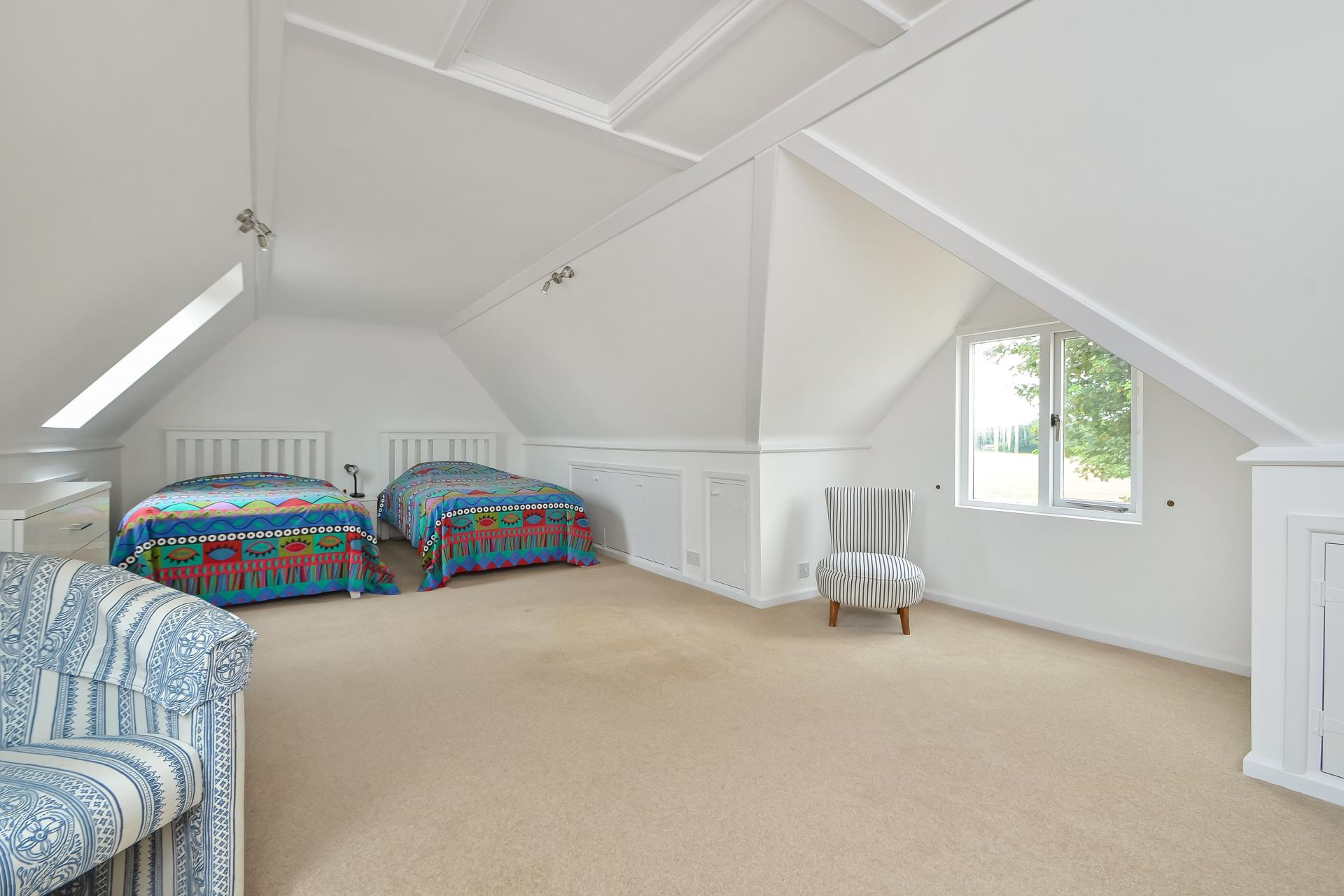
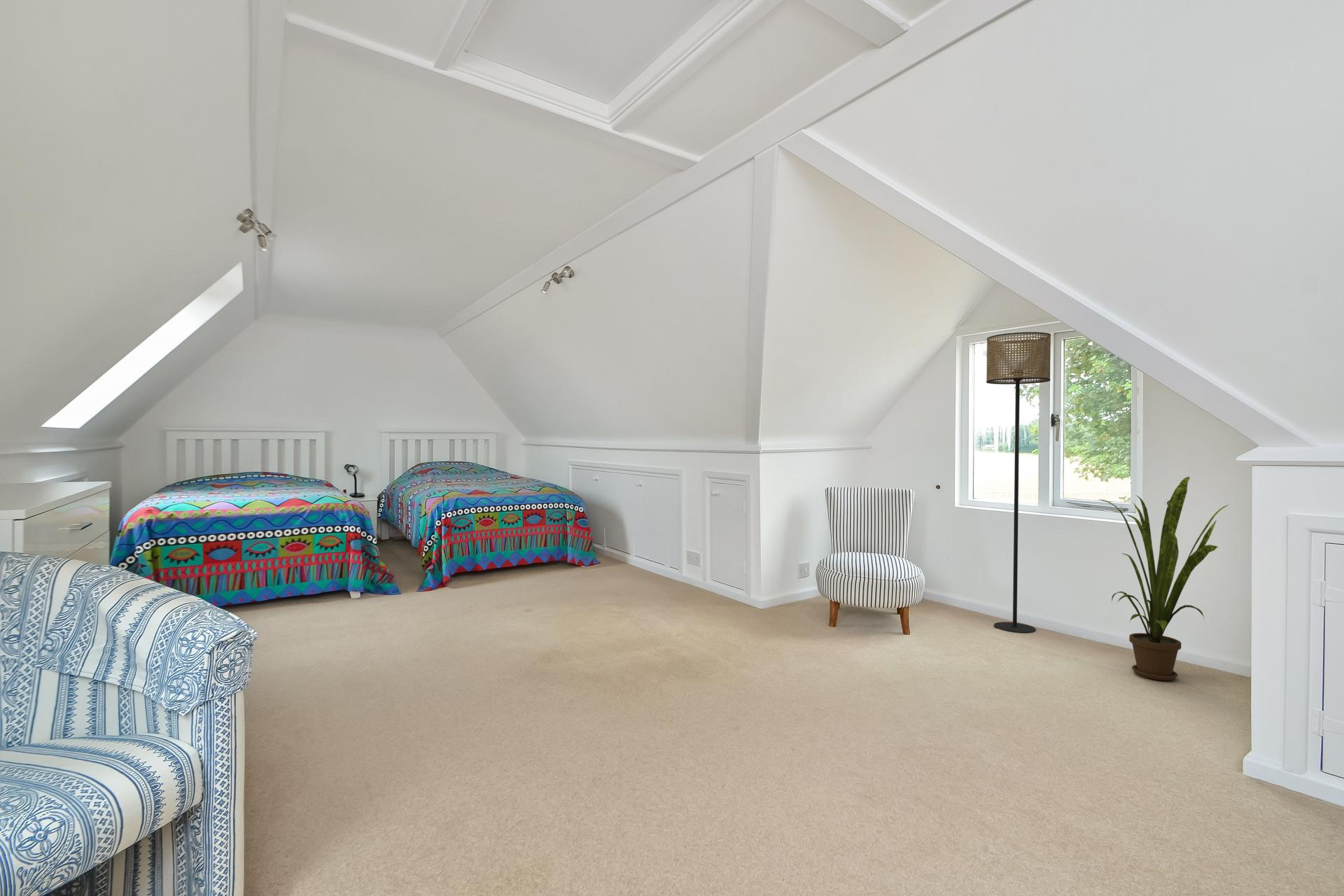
+ floor lamp [986,331,1051,634]
+ house plant [1098,476,1230,681]
